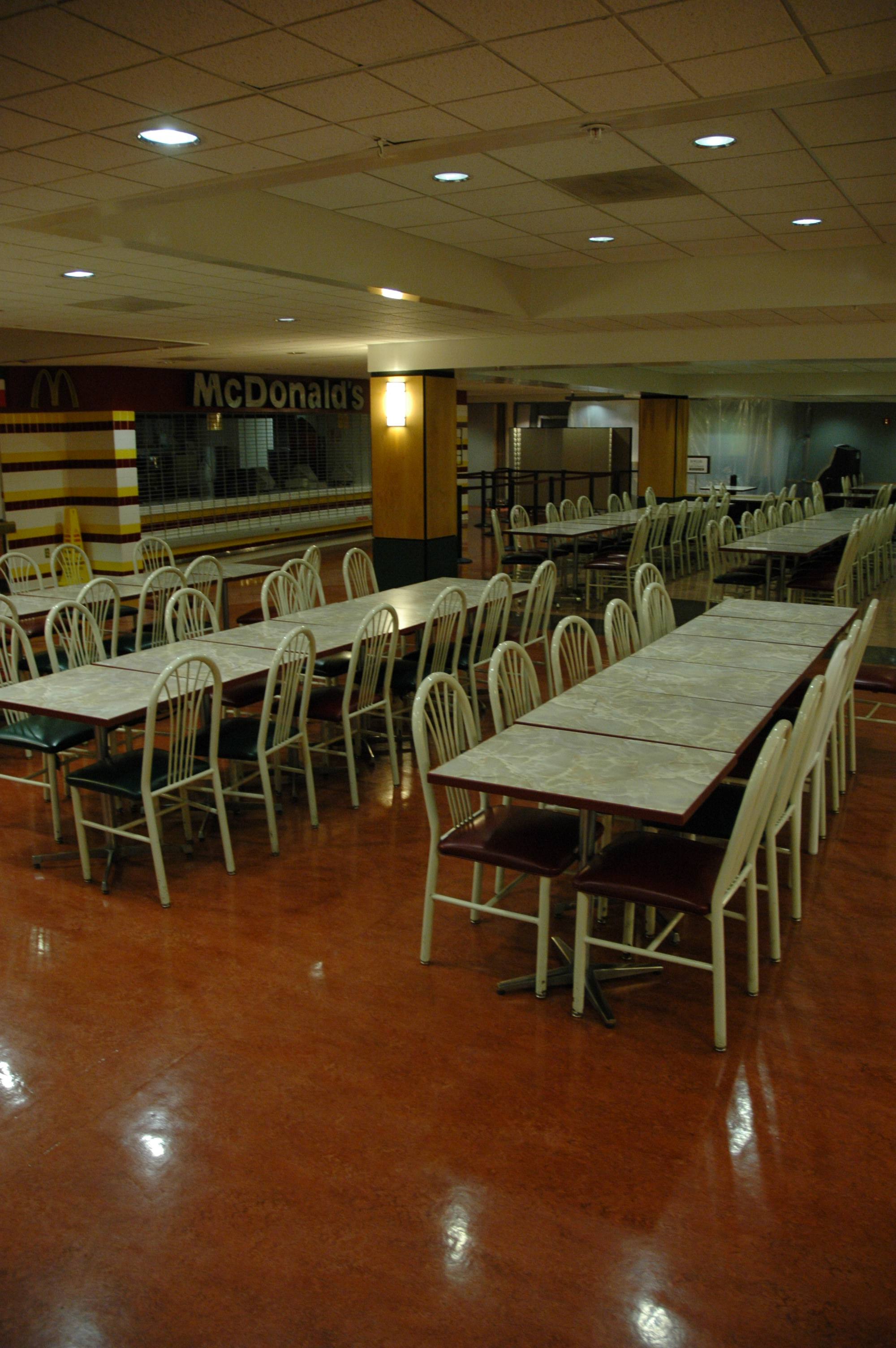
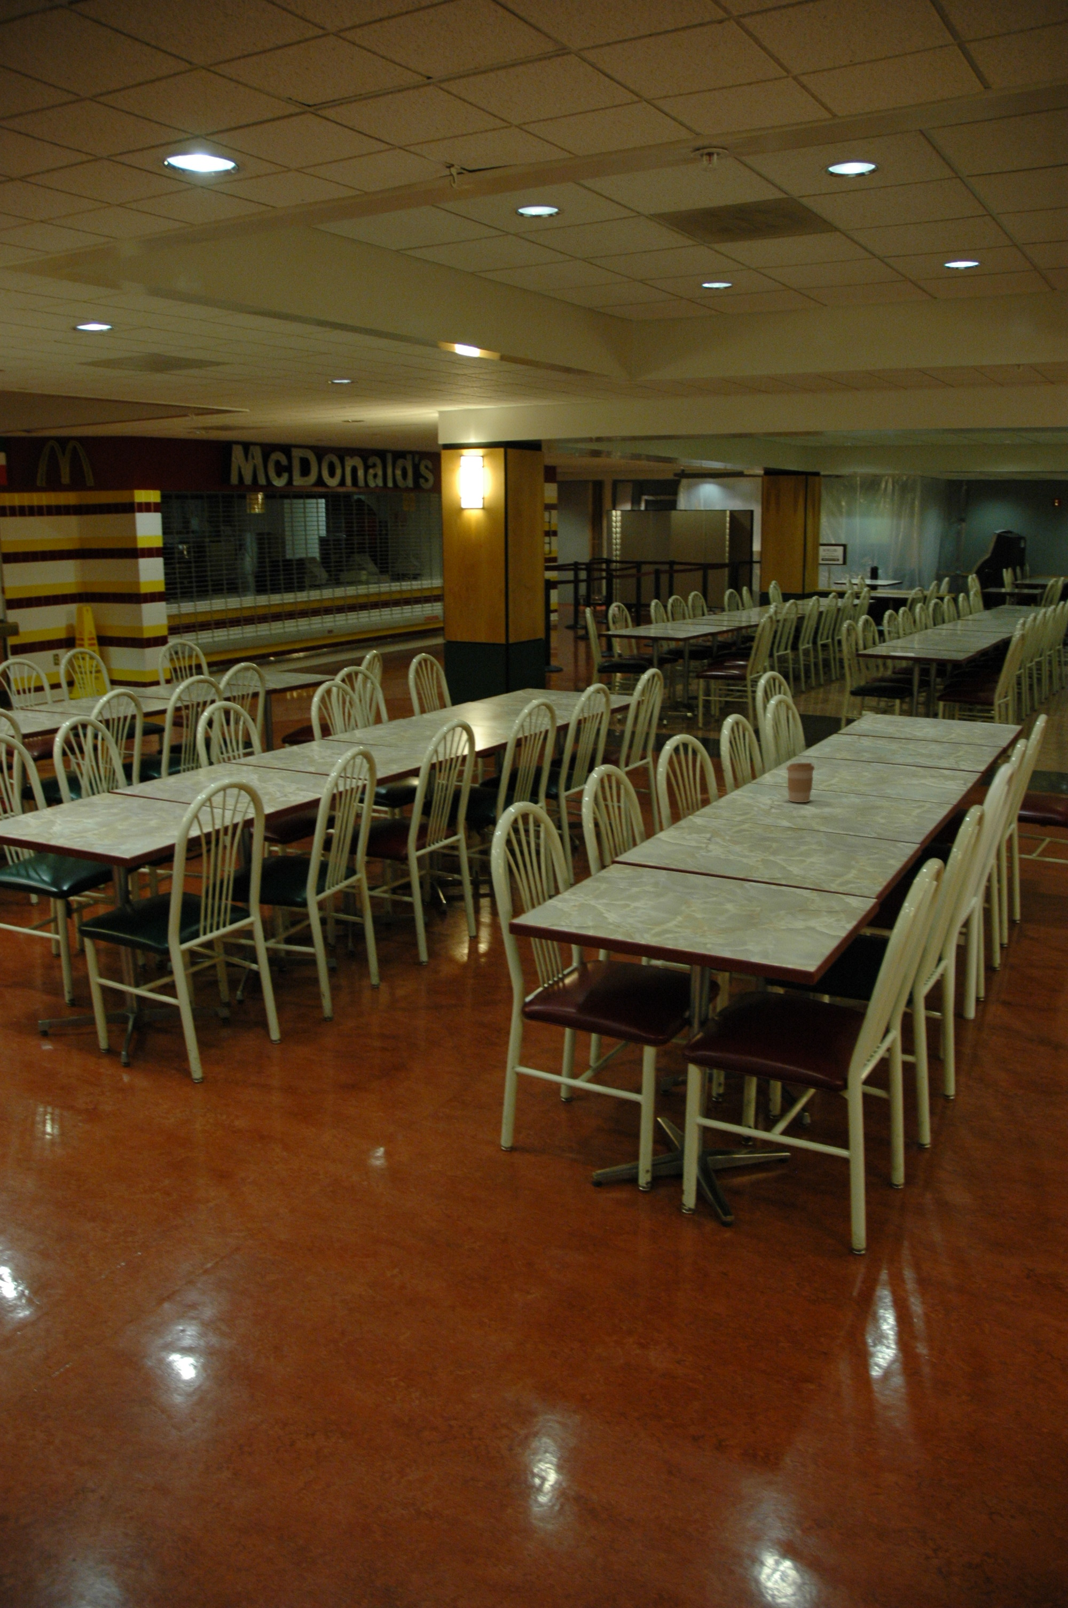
+ coffee cup [786,762,815,803]
